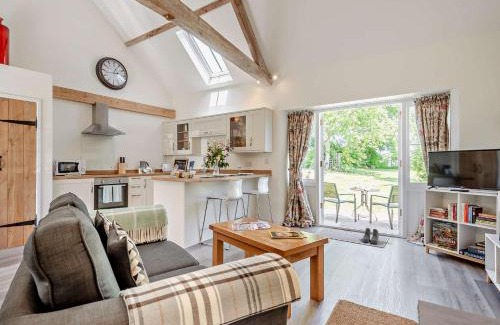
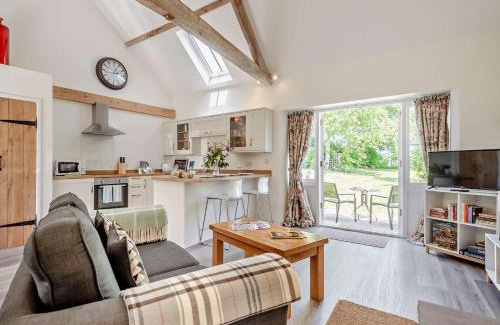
- boots [362,227,380,245]
